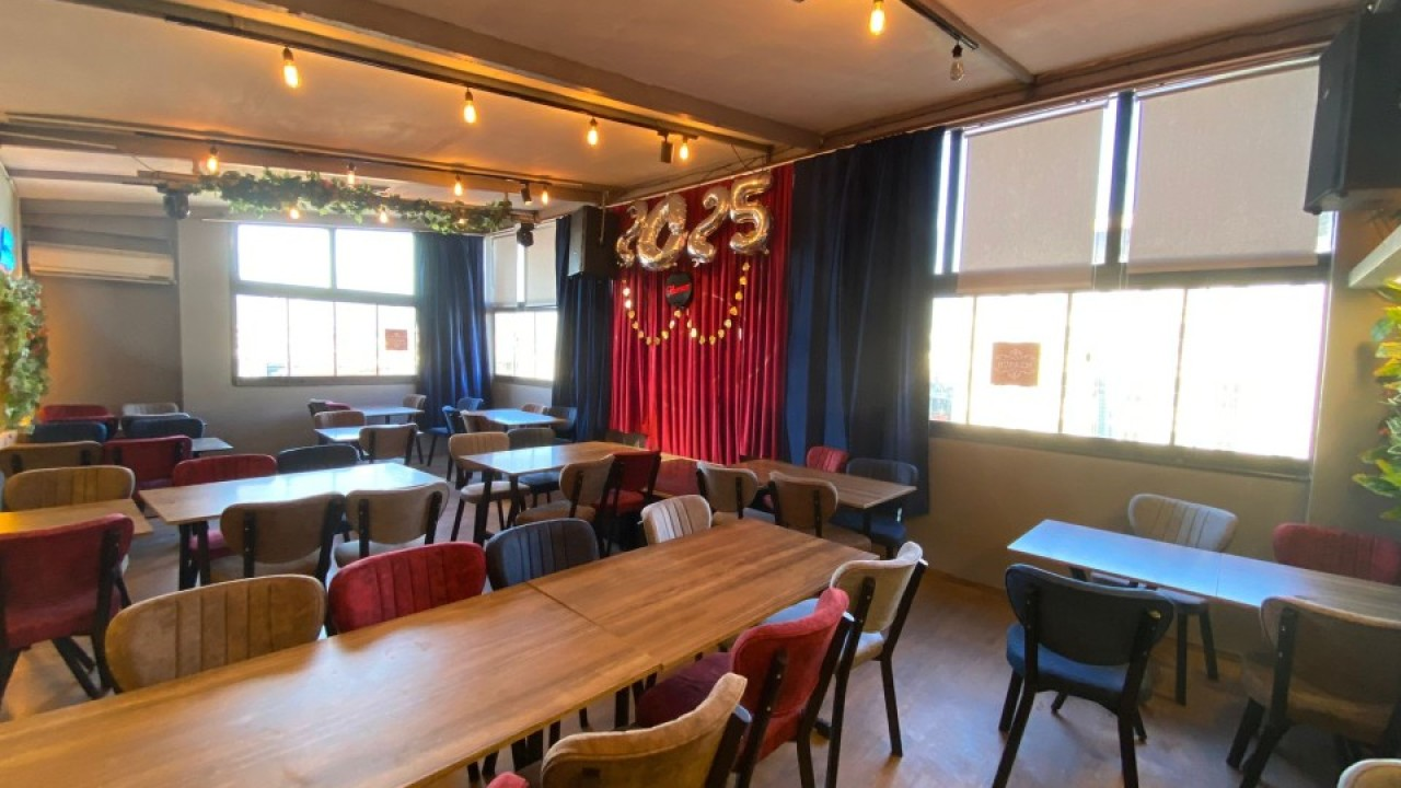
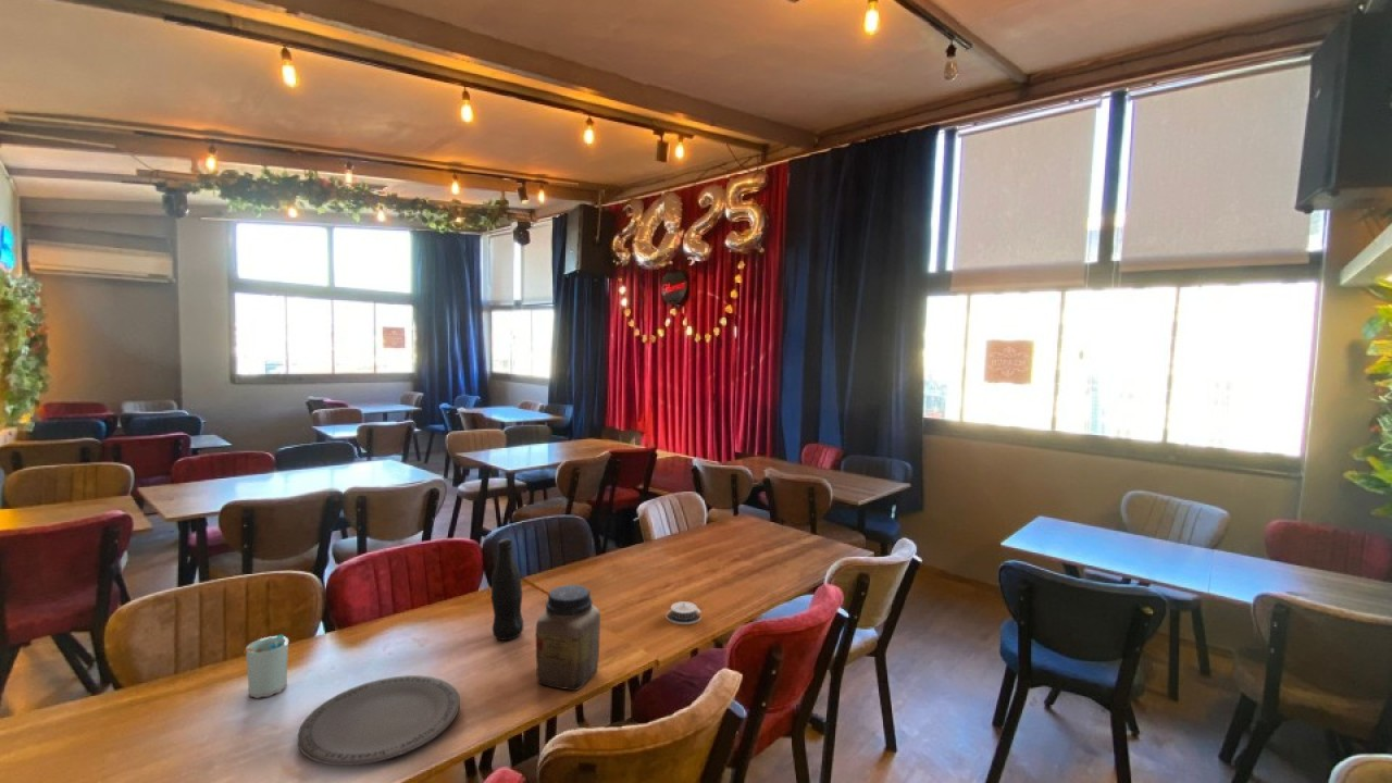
+ architectural model [664,600,703,625]
+ plate [297,674,461,767]
+ jar [535,584,601,692]
+ cup [243,634,289,699]
+ bottle [490,538,524,642]
